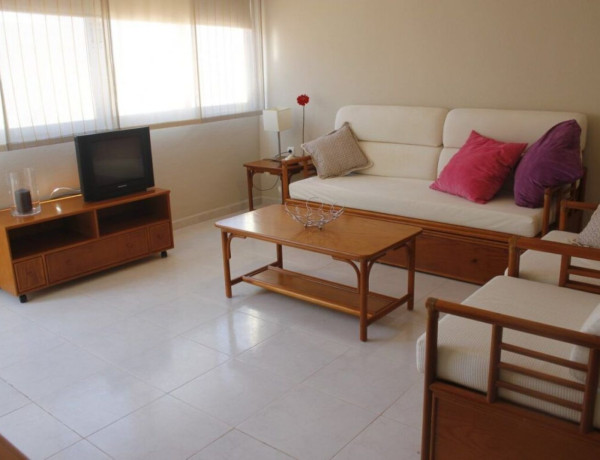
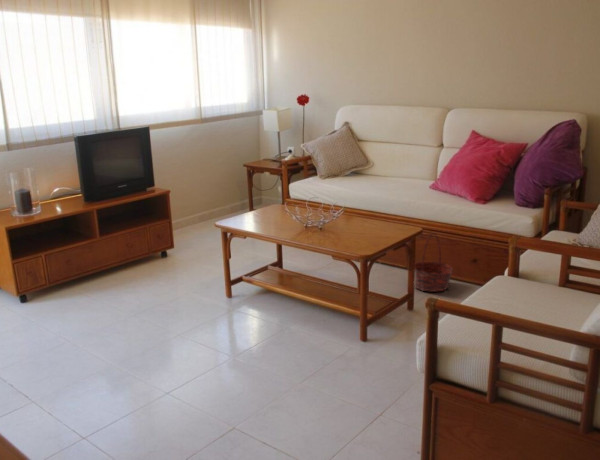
+ basket [413,232,454,293]
